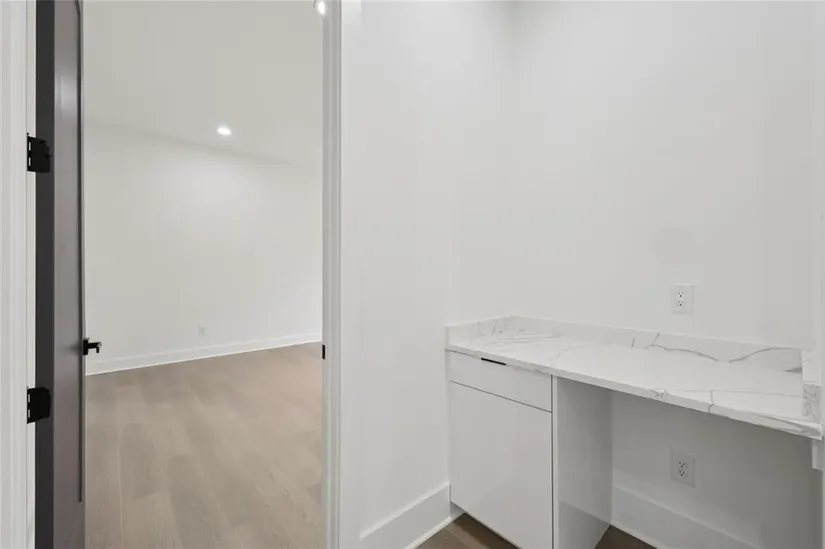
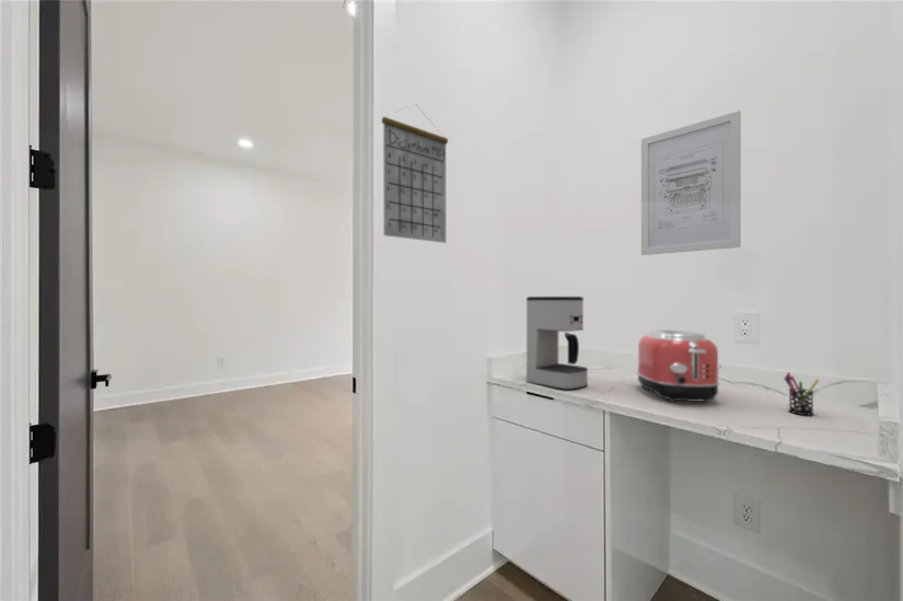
+ wall art [640,109,742,256]
+ calendar [381,105,449,244]
+ coffee maker [525,296,589,391]
+ pen holder [783,371,821,416]
+ toaster [636,328,721,403]
